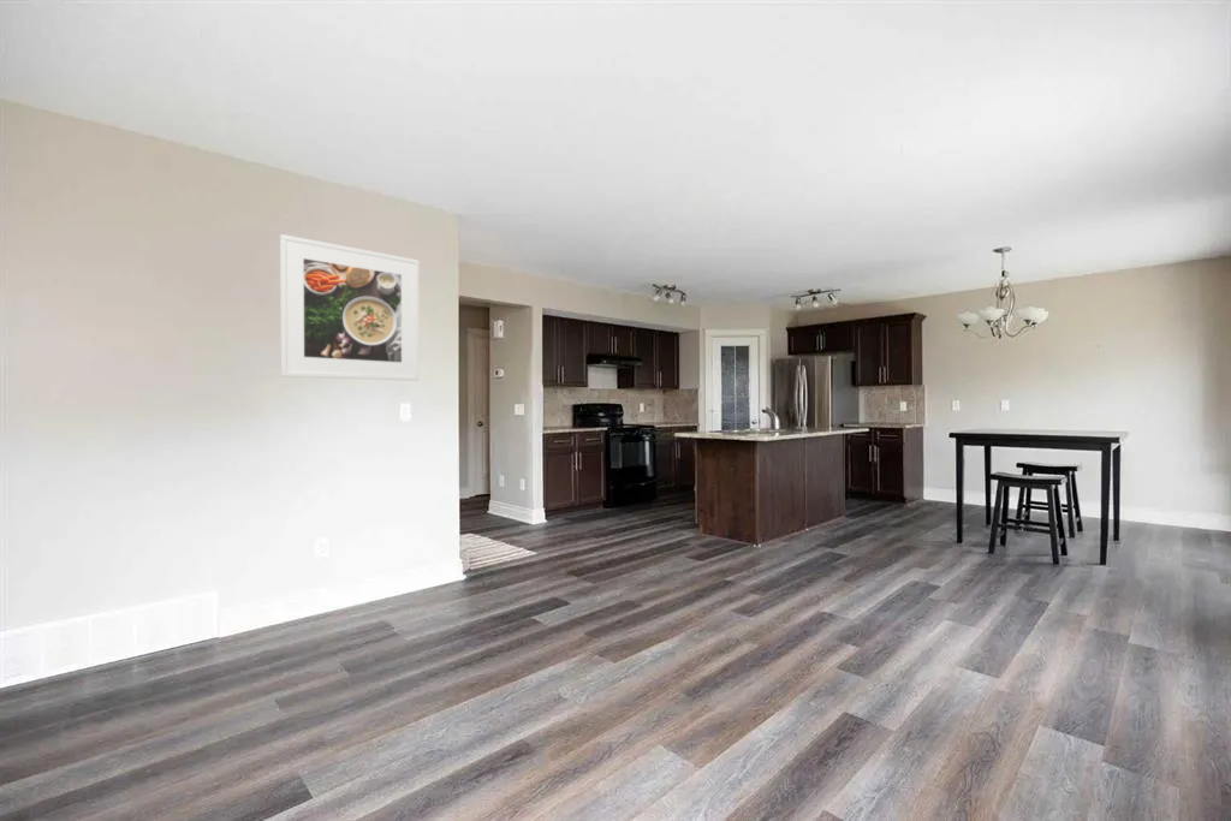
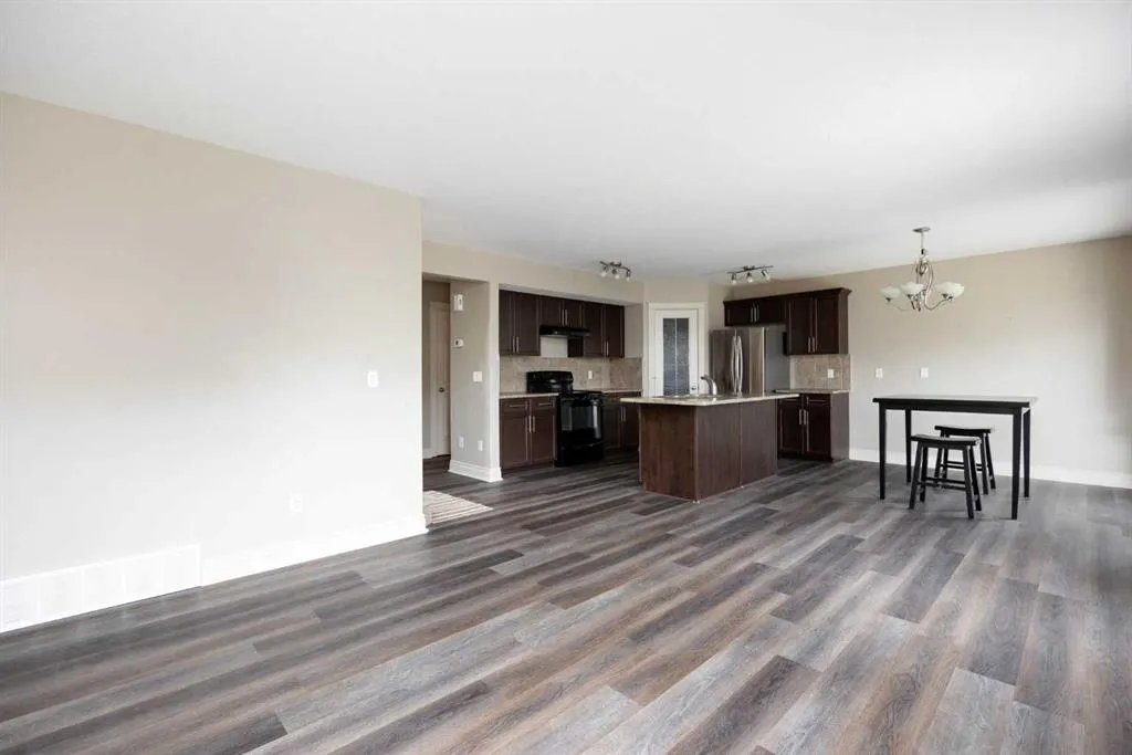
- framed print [279,233,421,382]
